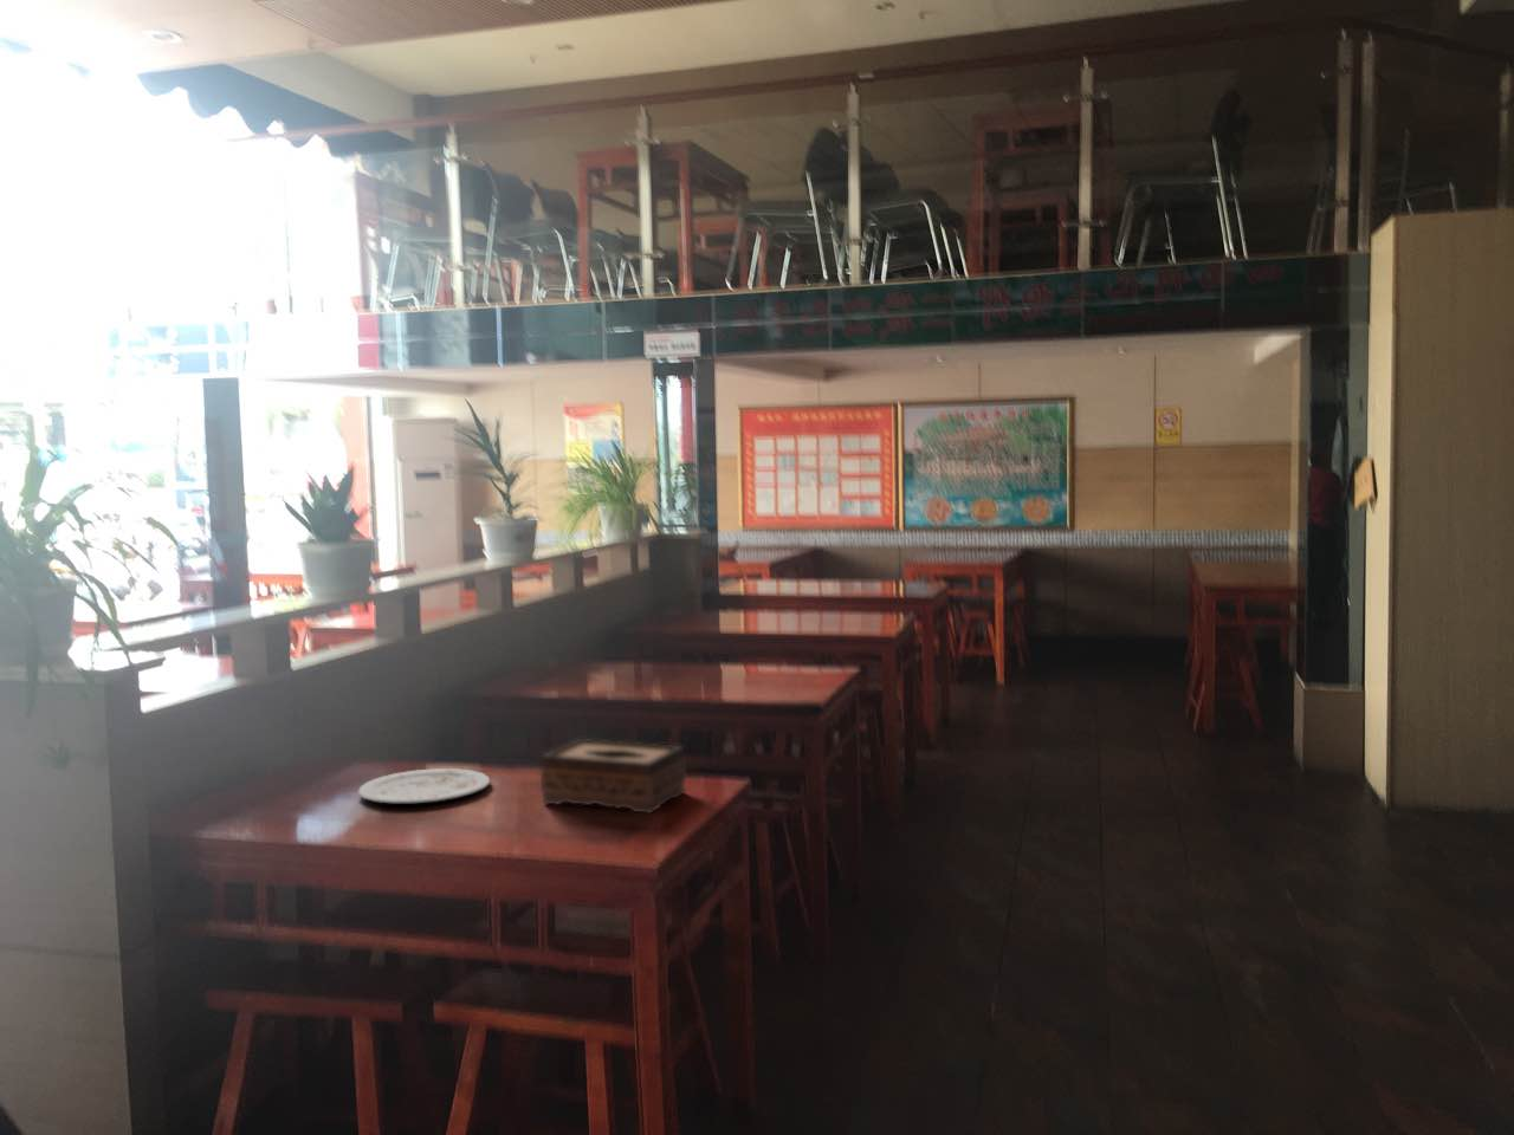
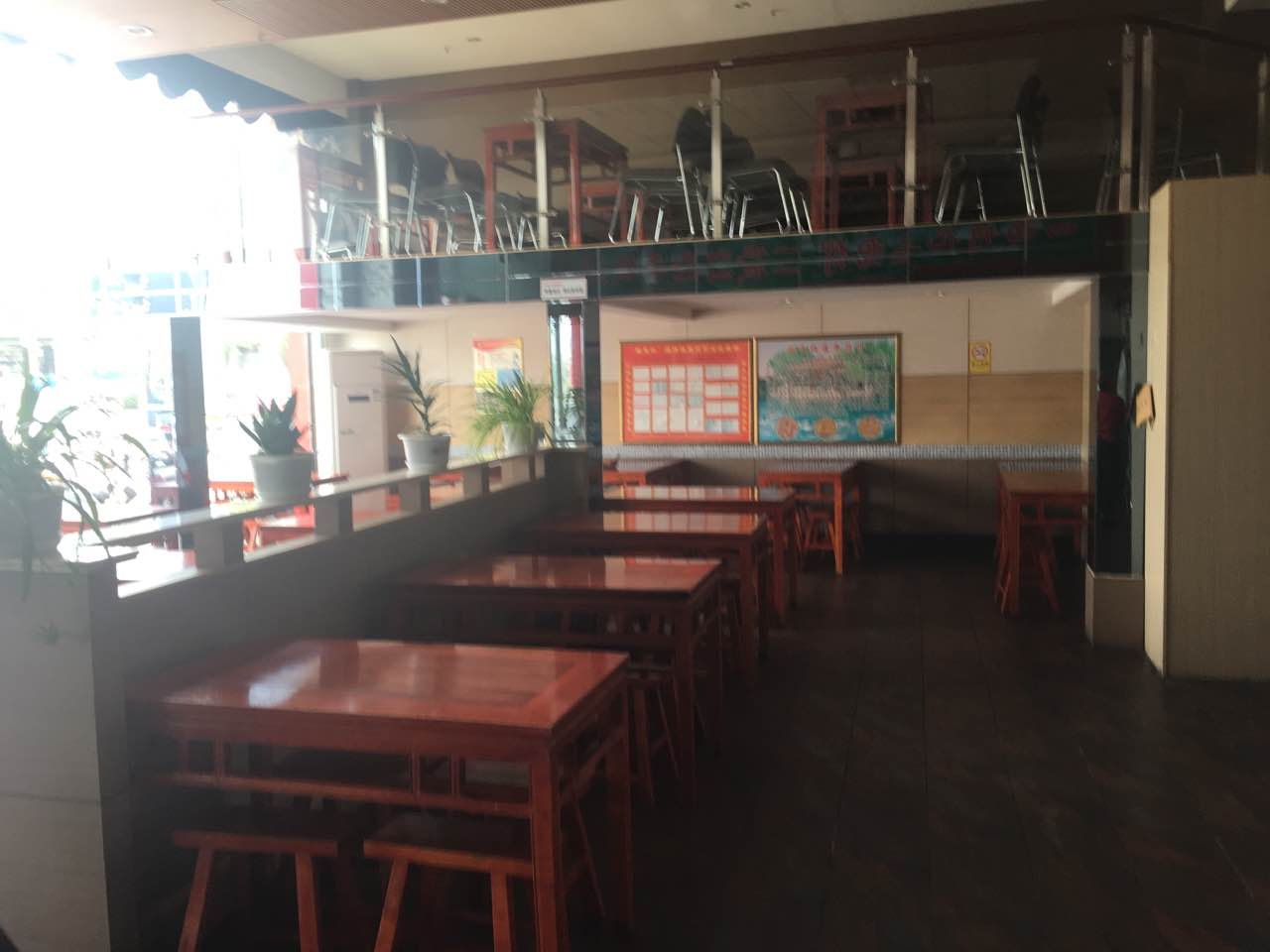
- plate [358,768,491,804]
- tissue box [539,738,687,814]
